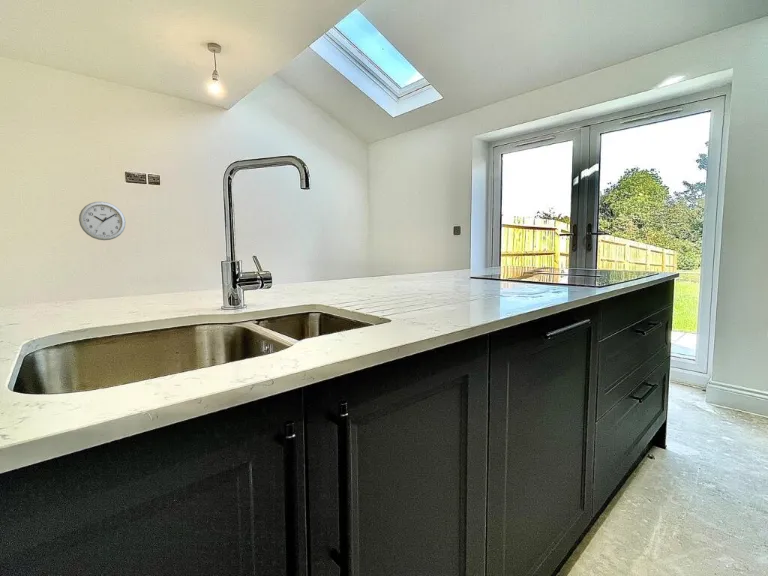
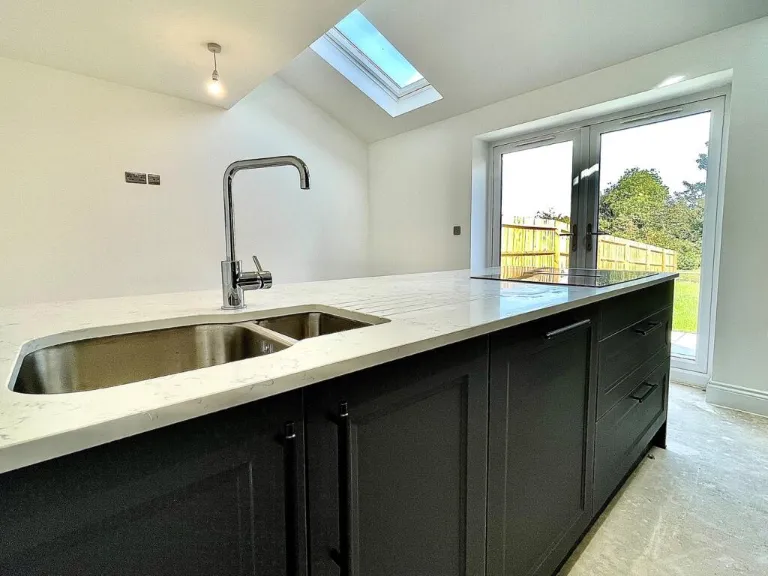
- wall clock [78,201,127,241]
